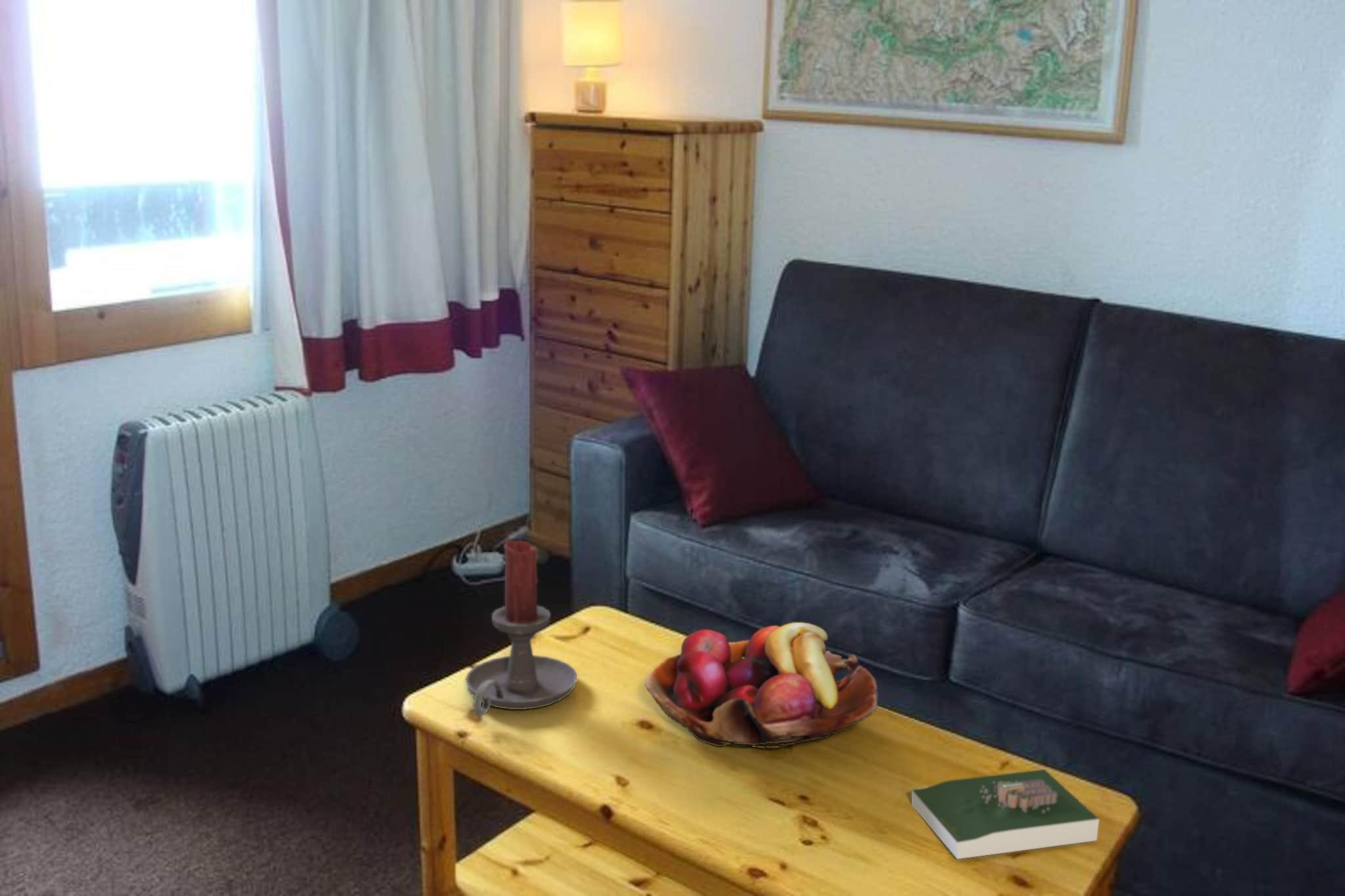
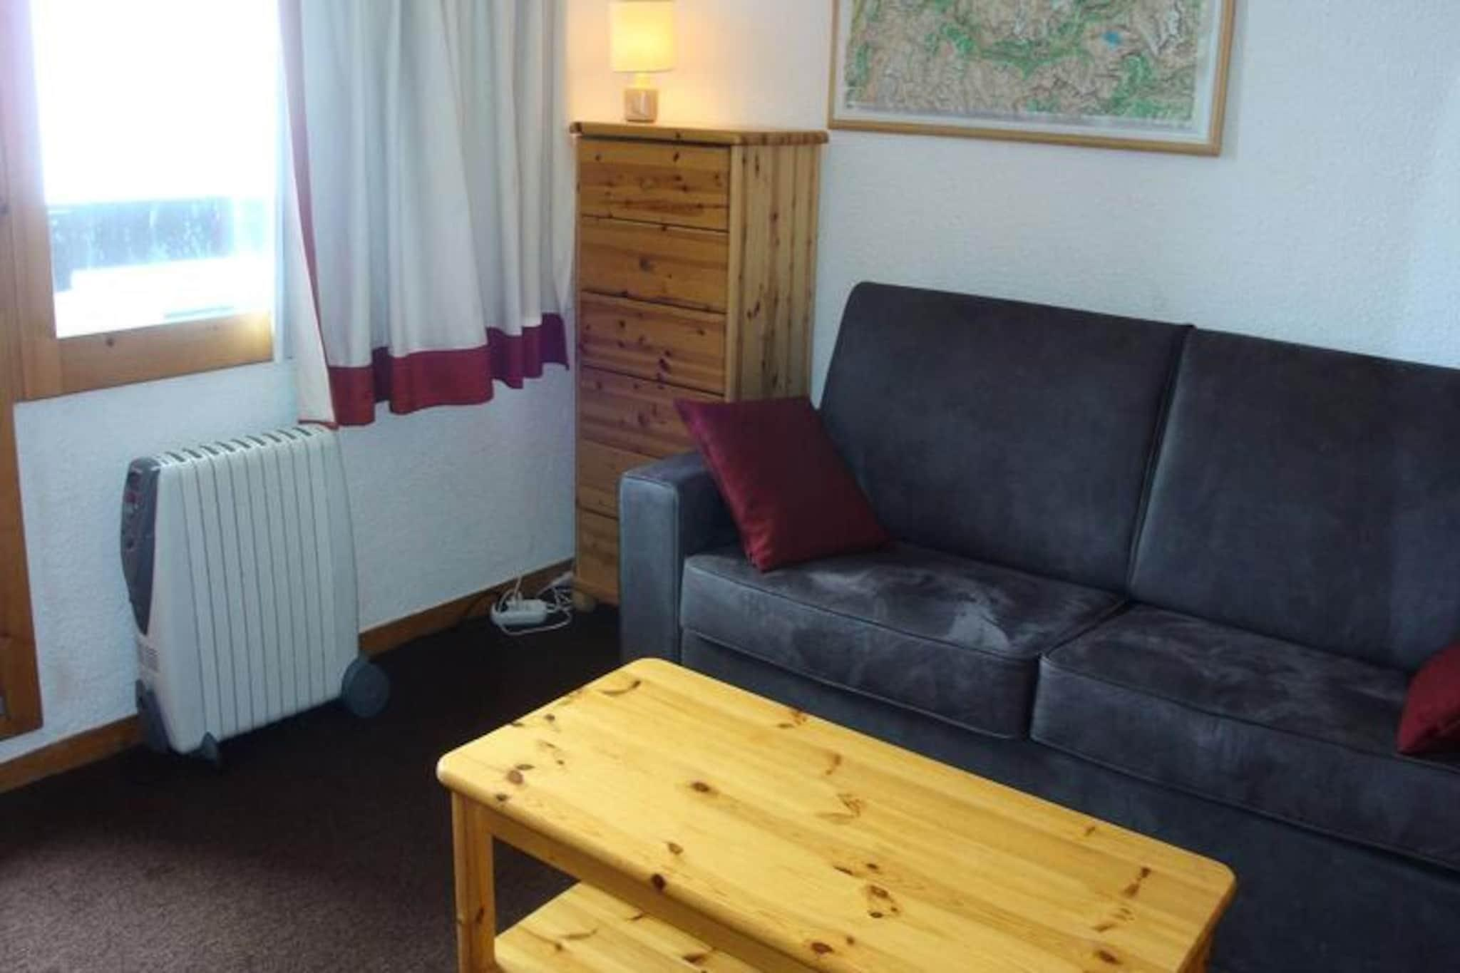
- candle holder [464,540,578,716]
- book [911,769,1100,860]
- fruit basket [644,622,879,750]
